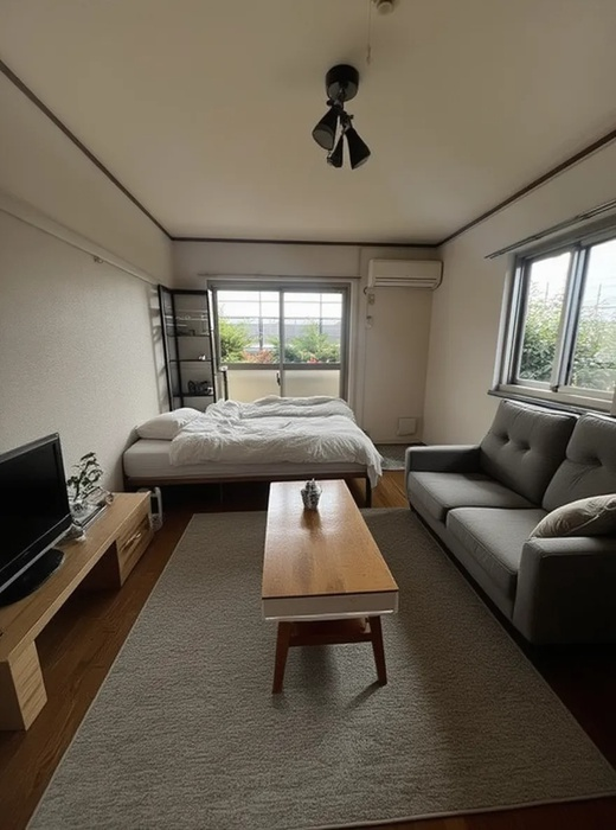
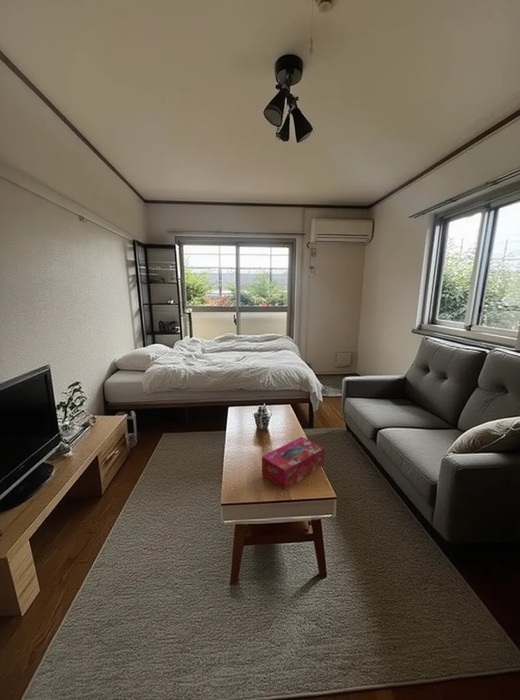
+ tissue box [261,436,326,491]
